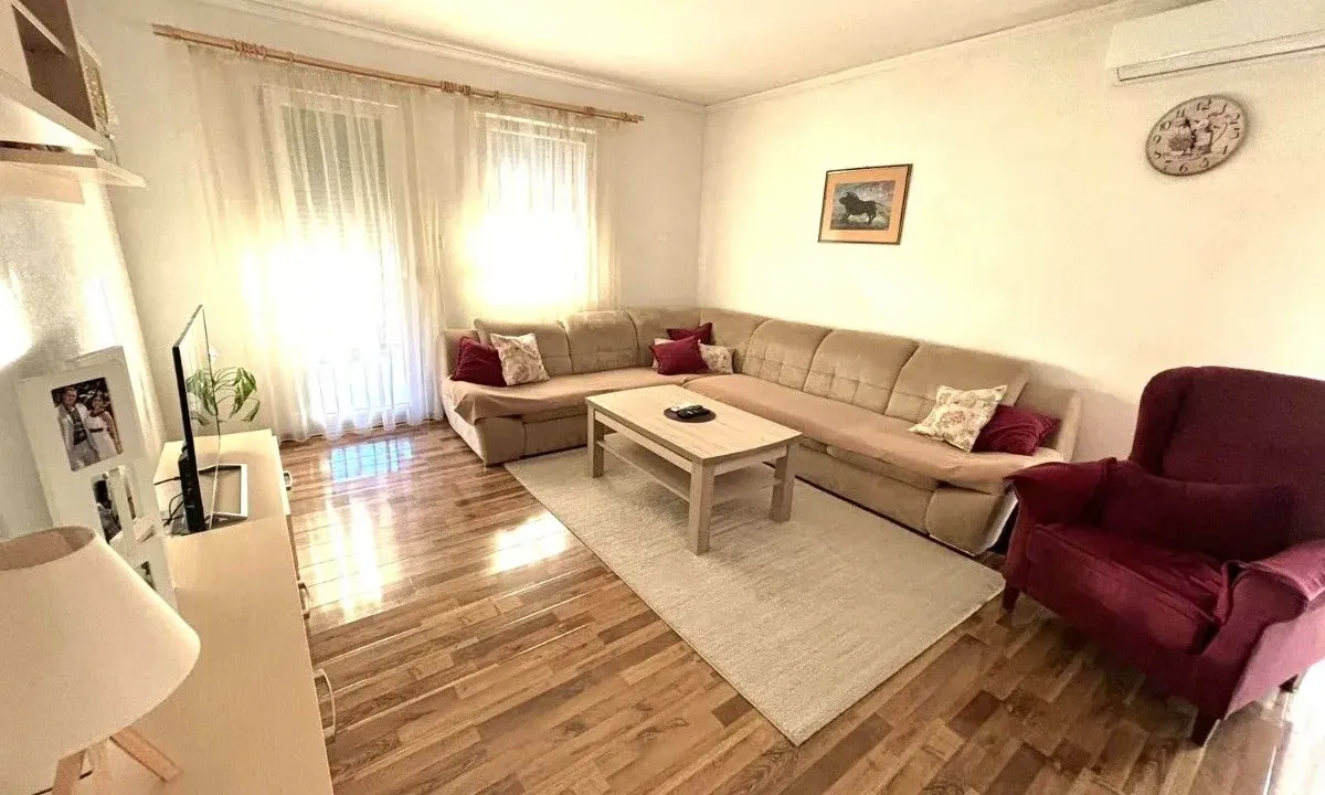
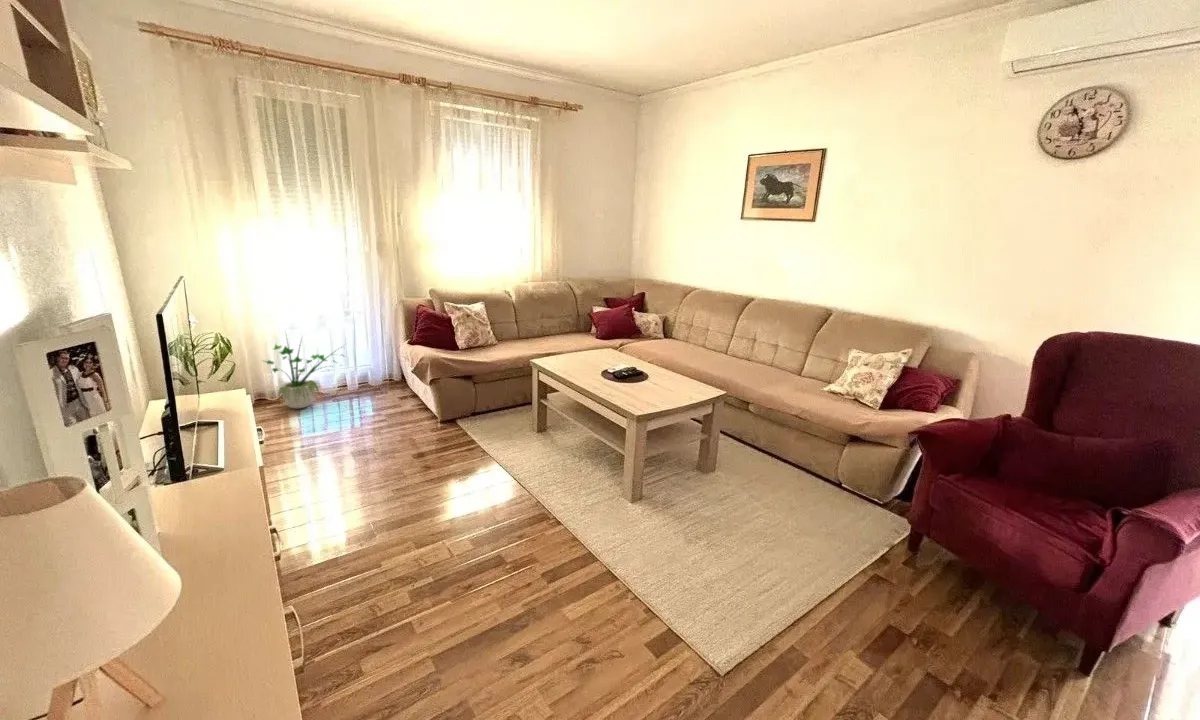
+ potted plant [261,330,347,410]
